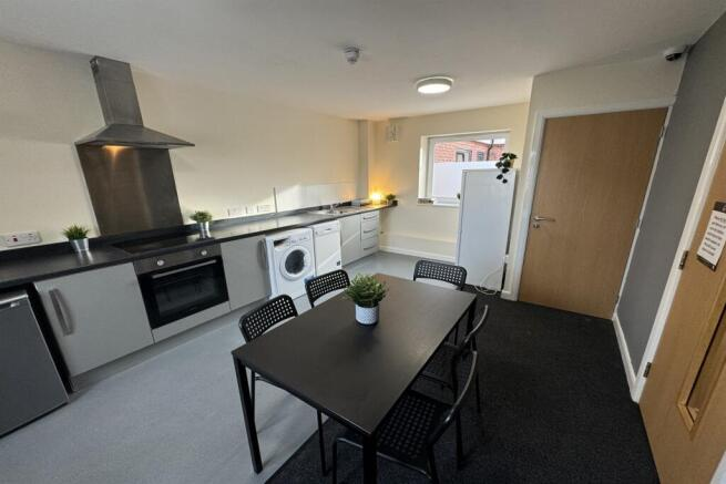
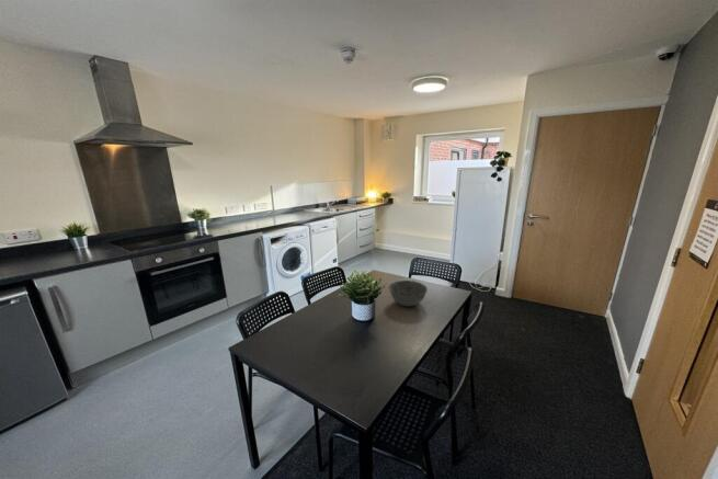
+ bowl [388,280,429,307]
